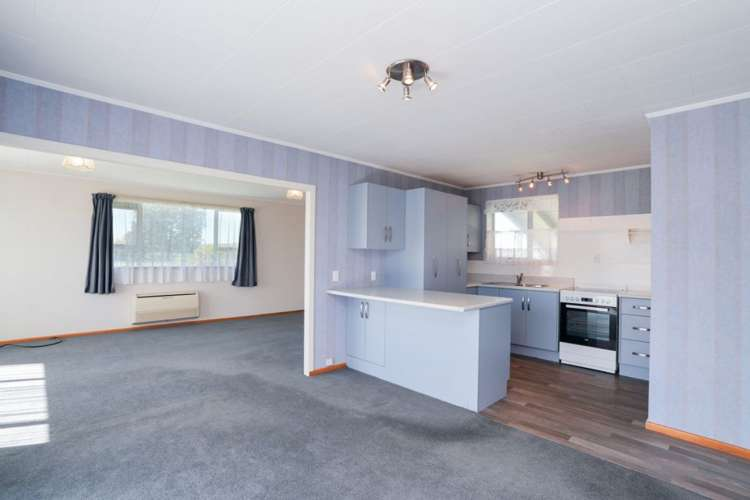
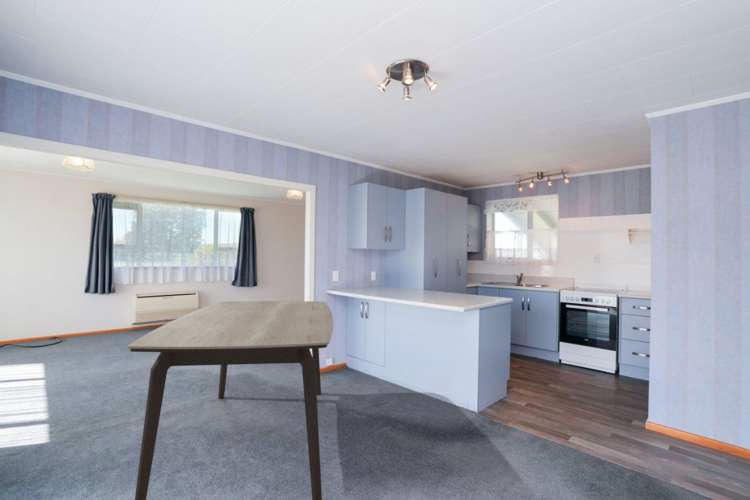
+ dining table [126,300,334,500]
